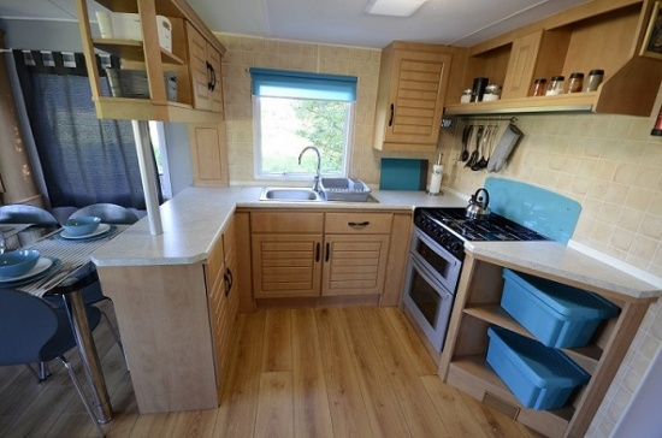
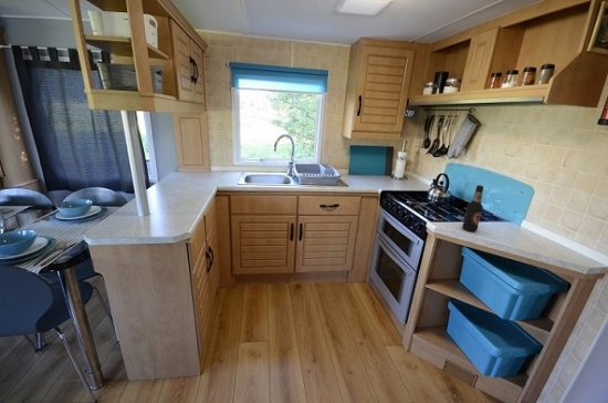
+ bottle [461,184,485,232]
